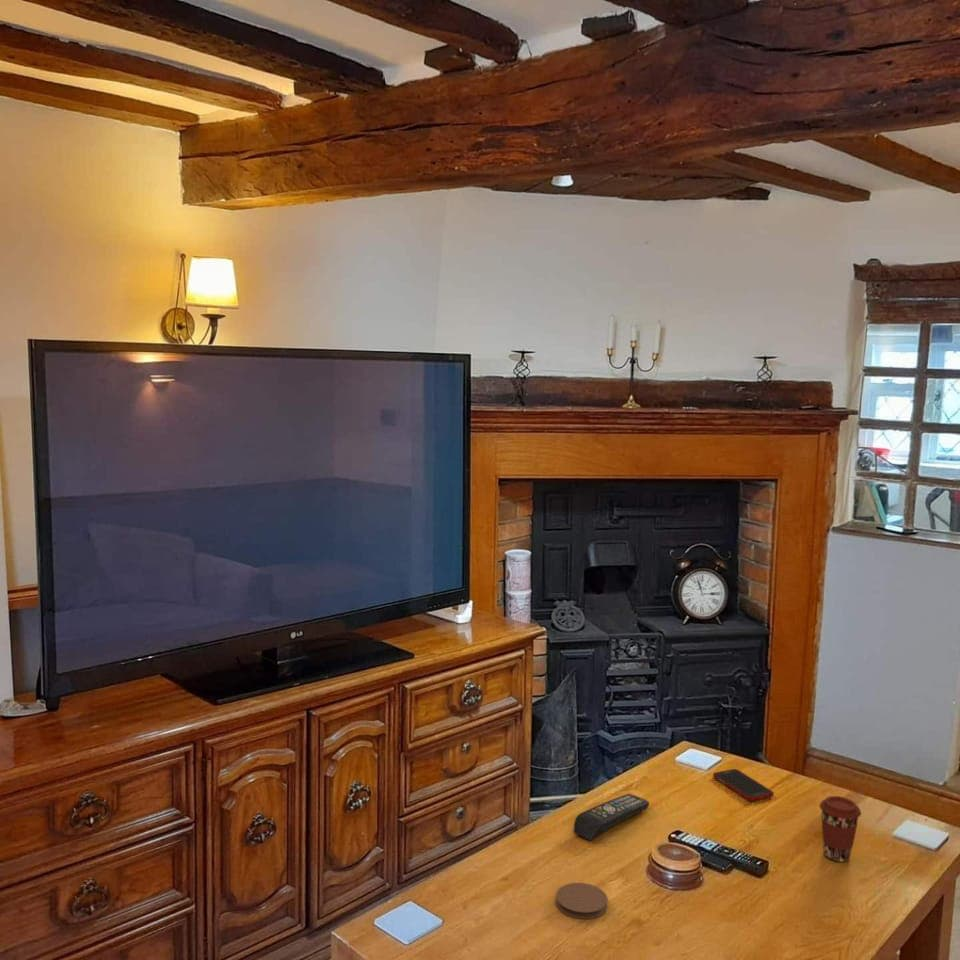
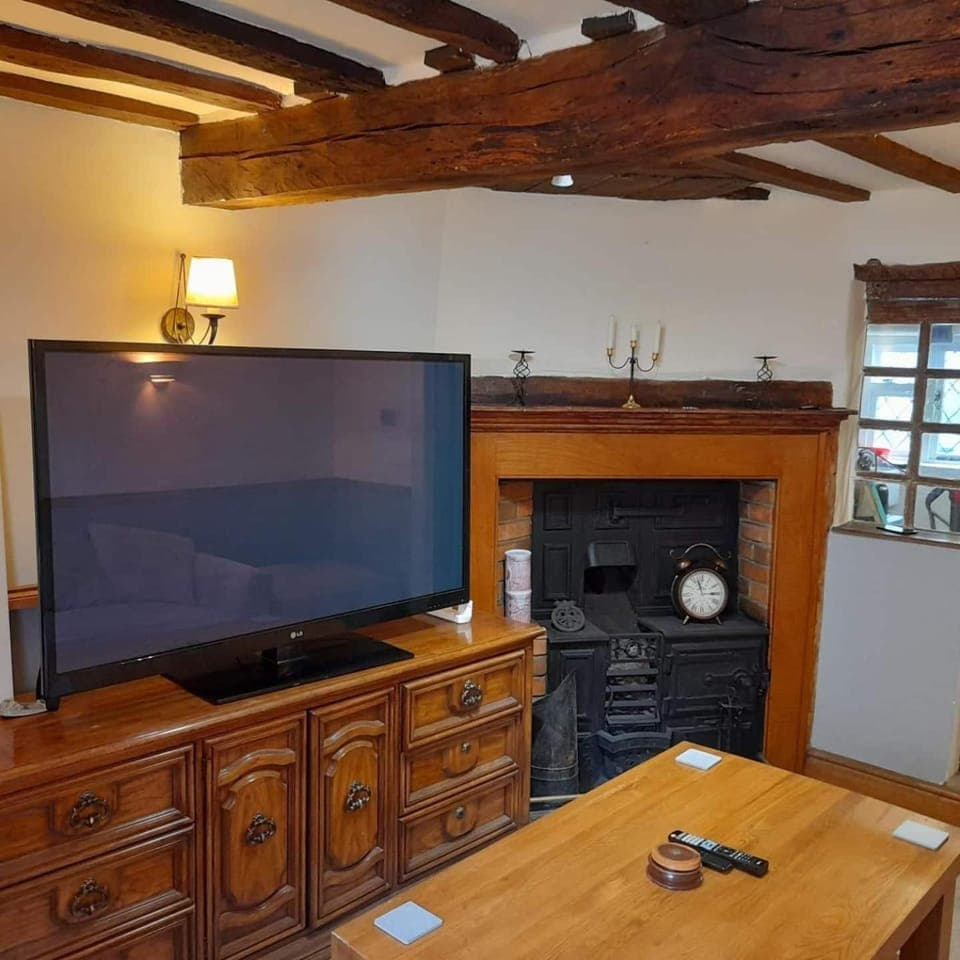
- cell phone [712,768,775,802]
- coffee cup [819,795,862,863]
- remote control [573,793,650,841]
- coaster [555,882,609,920]
